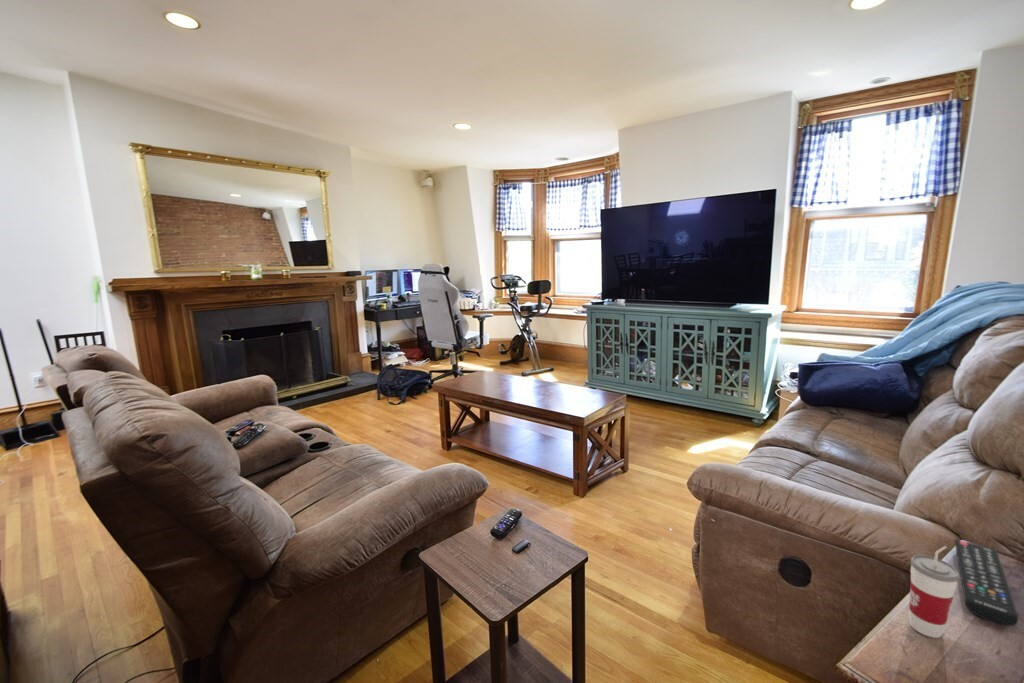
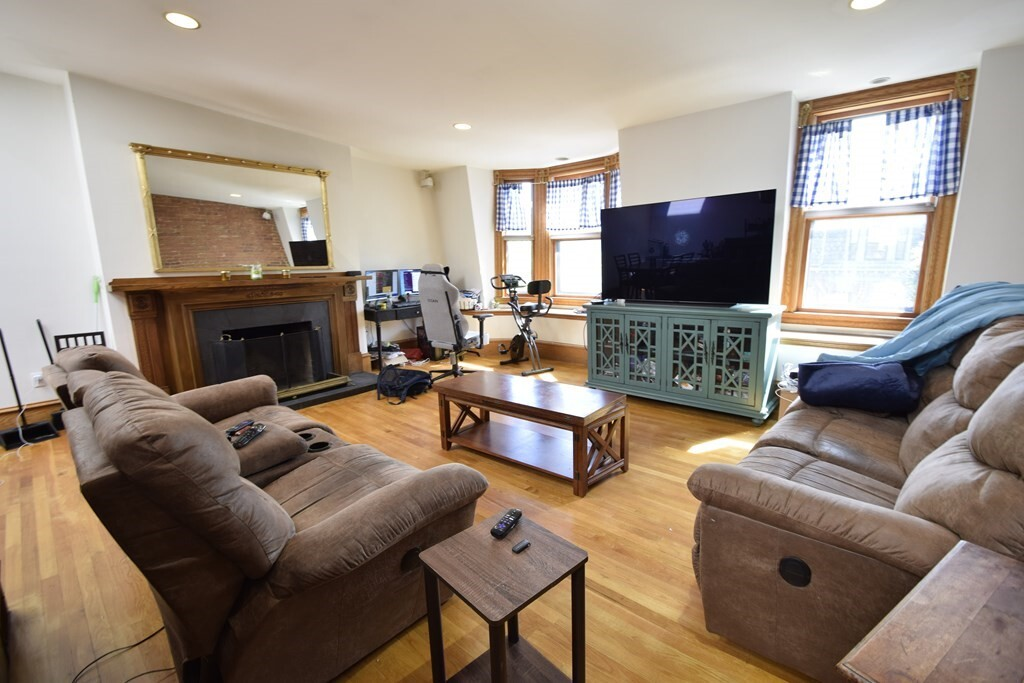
- remote control [953,538,1019,627]
- cup [908,545,960,639]
